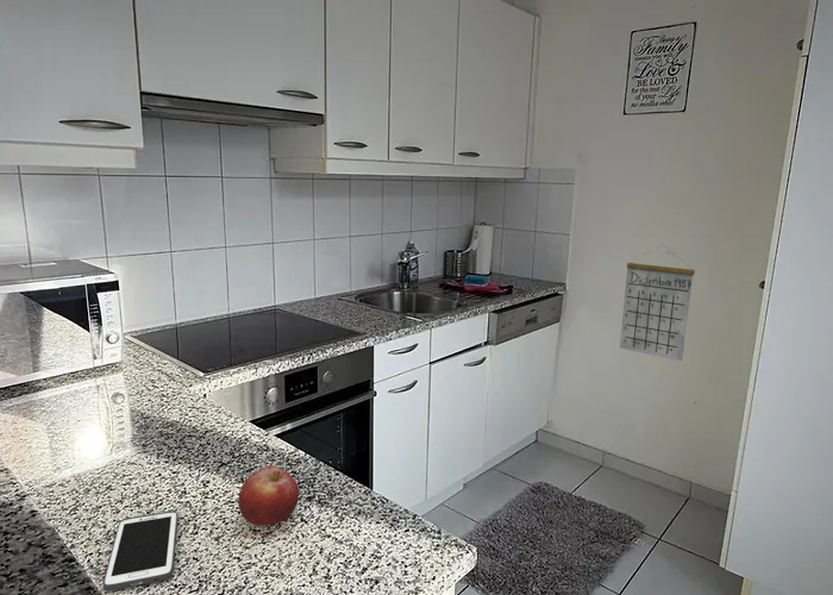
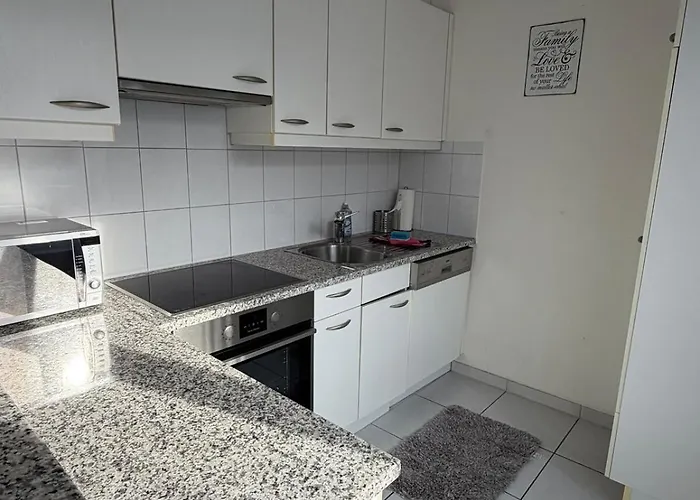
- calendar [619,244,696,362]
- fruit [238,465,300,526]
- cell phone [102,509,178,593]
